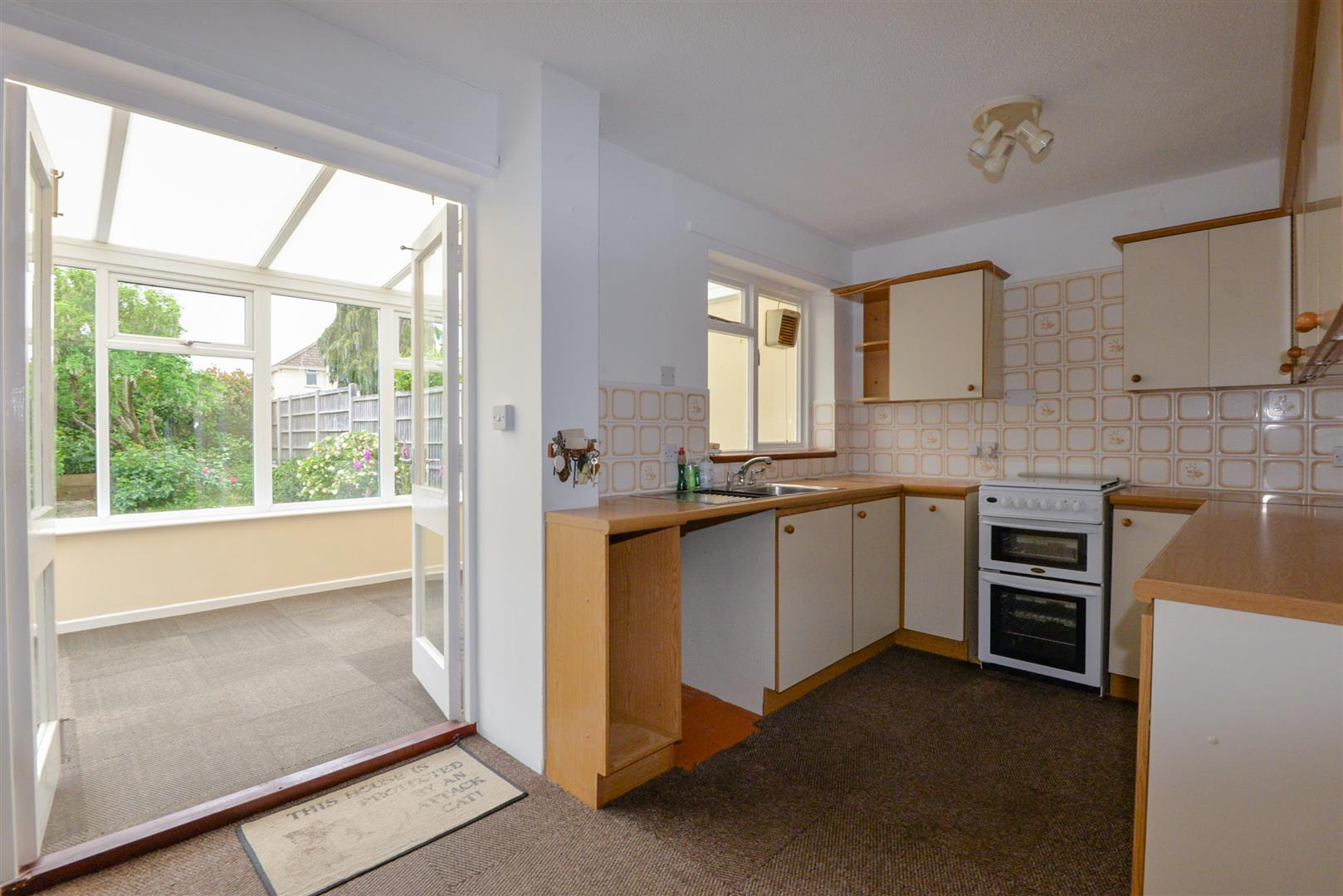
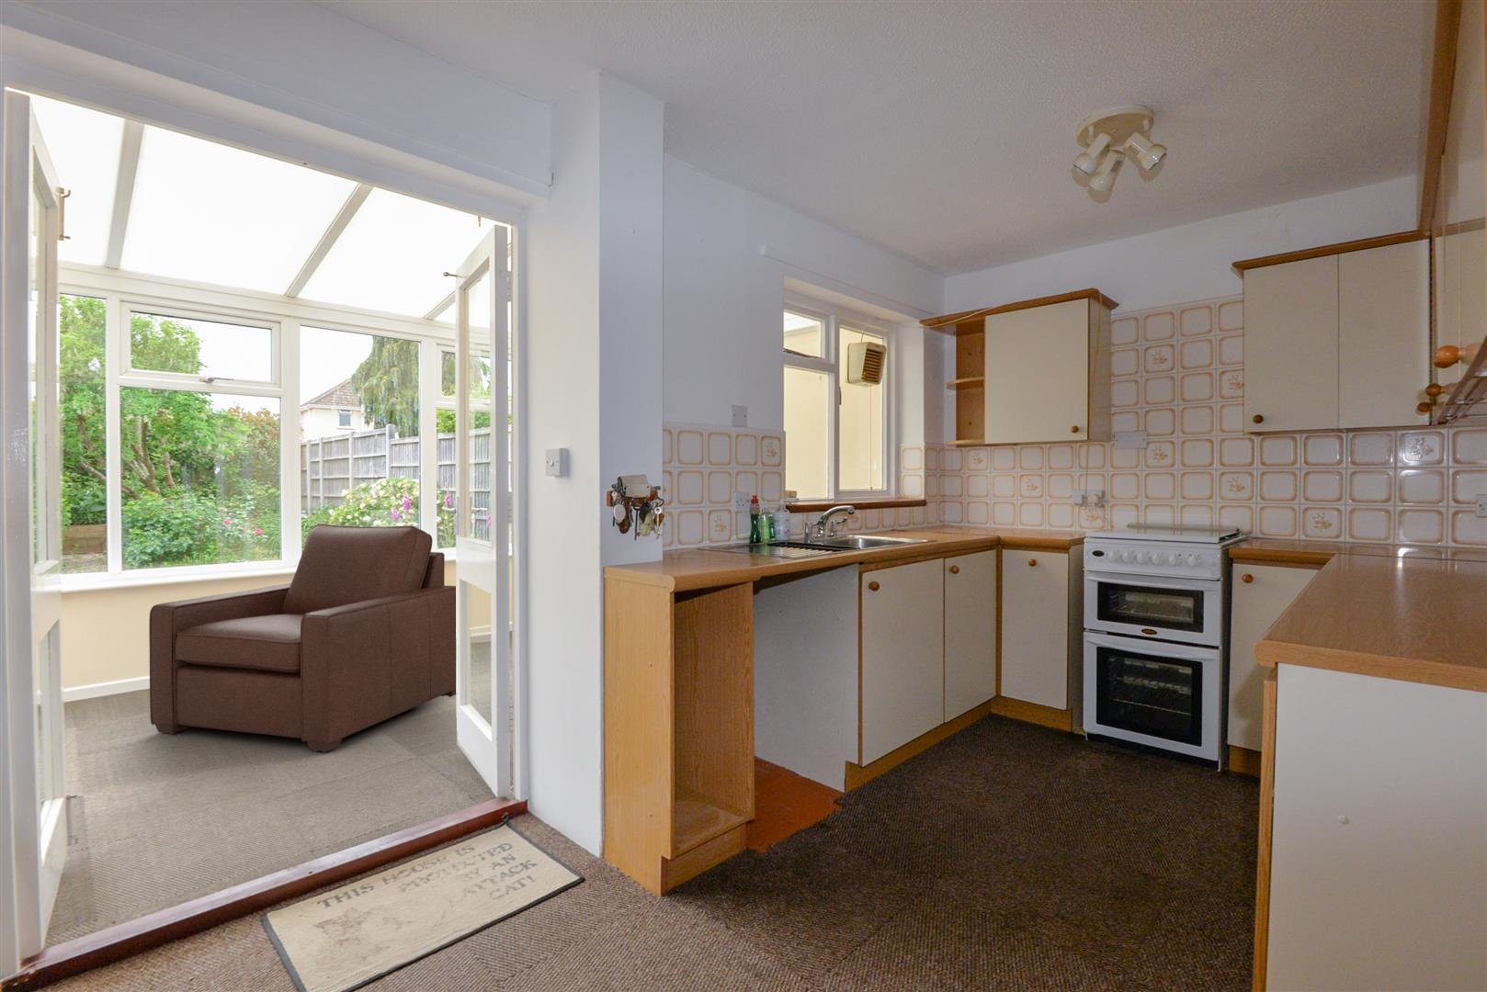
+ chair [148,524,457,753]
